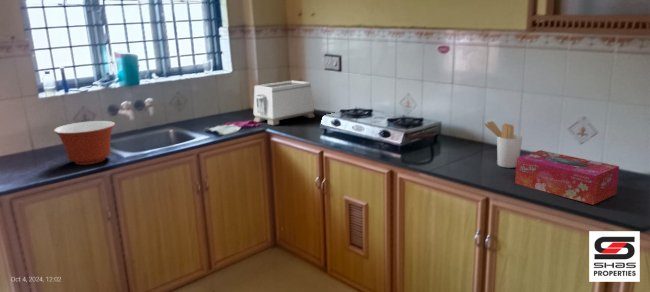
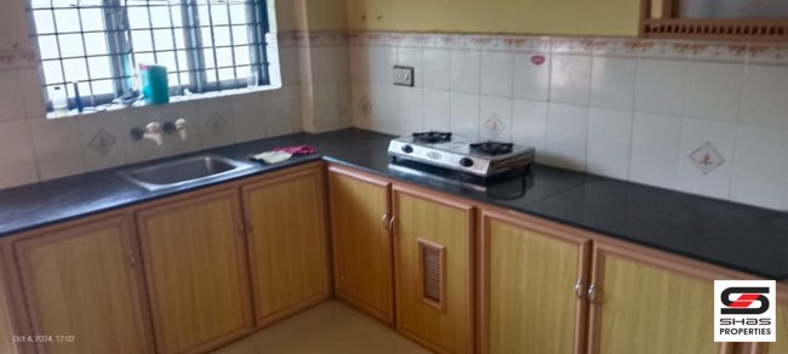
- tissue box [514,149,620,206]
- toaster [253,80,316,126]
- utensil holder [483,120,523,169]
- mixing bowl [53,120,116,166]
